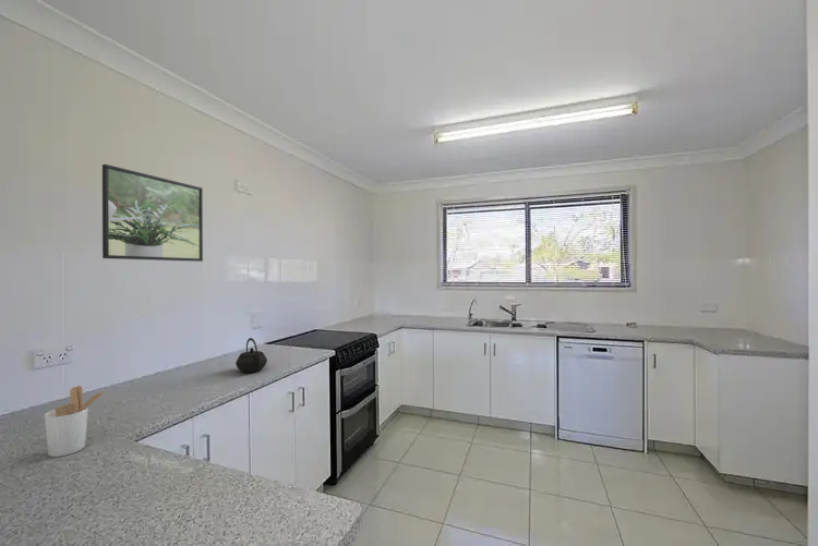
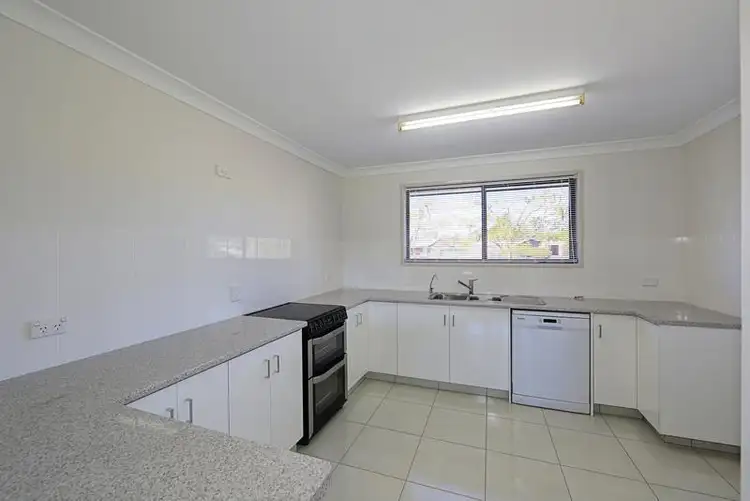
- utensil holder [44,385,110,458]
- kettle [234,337,268,374]
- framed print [101,163,204,263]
